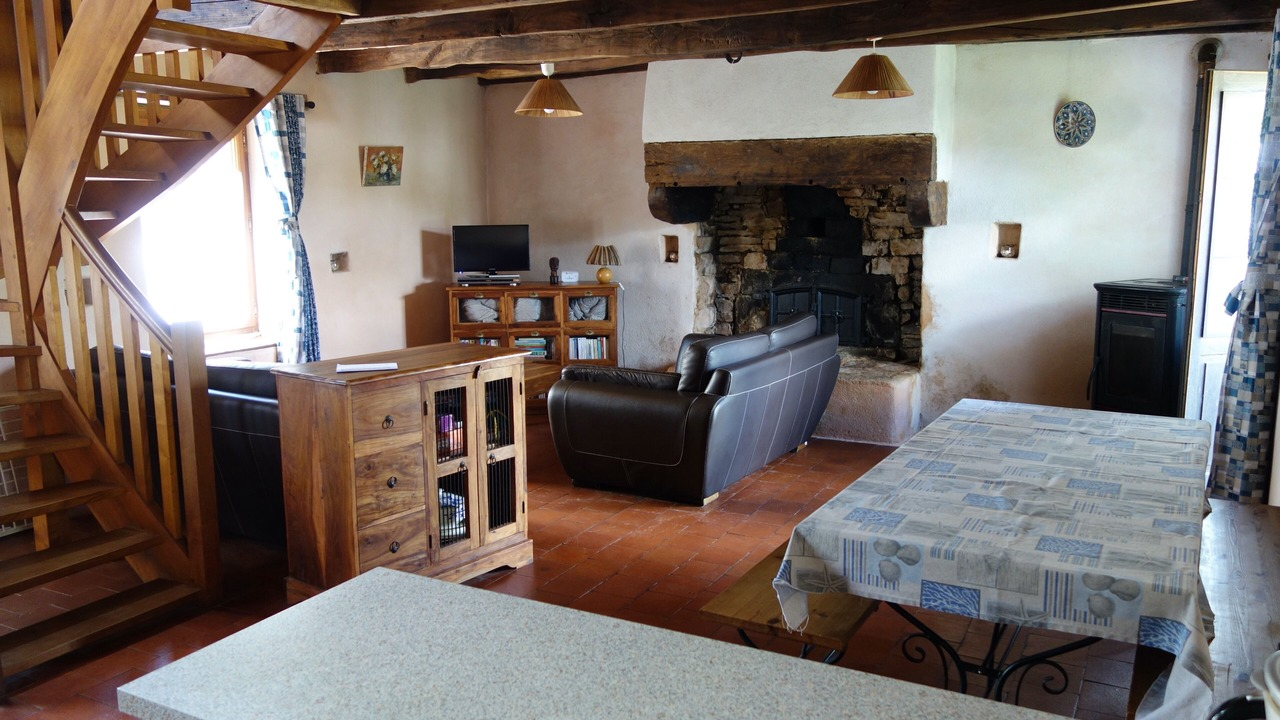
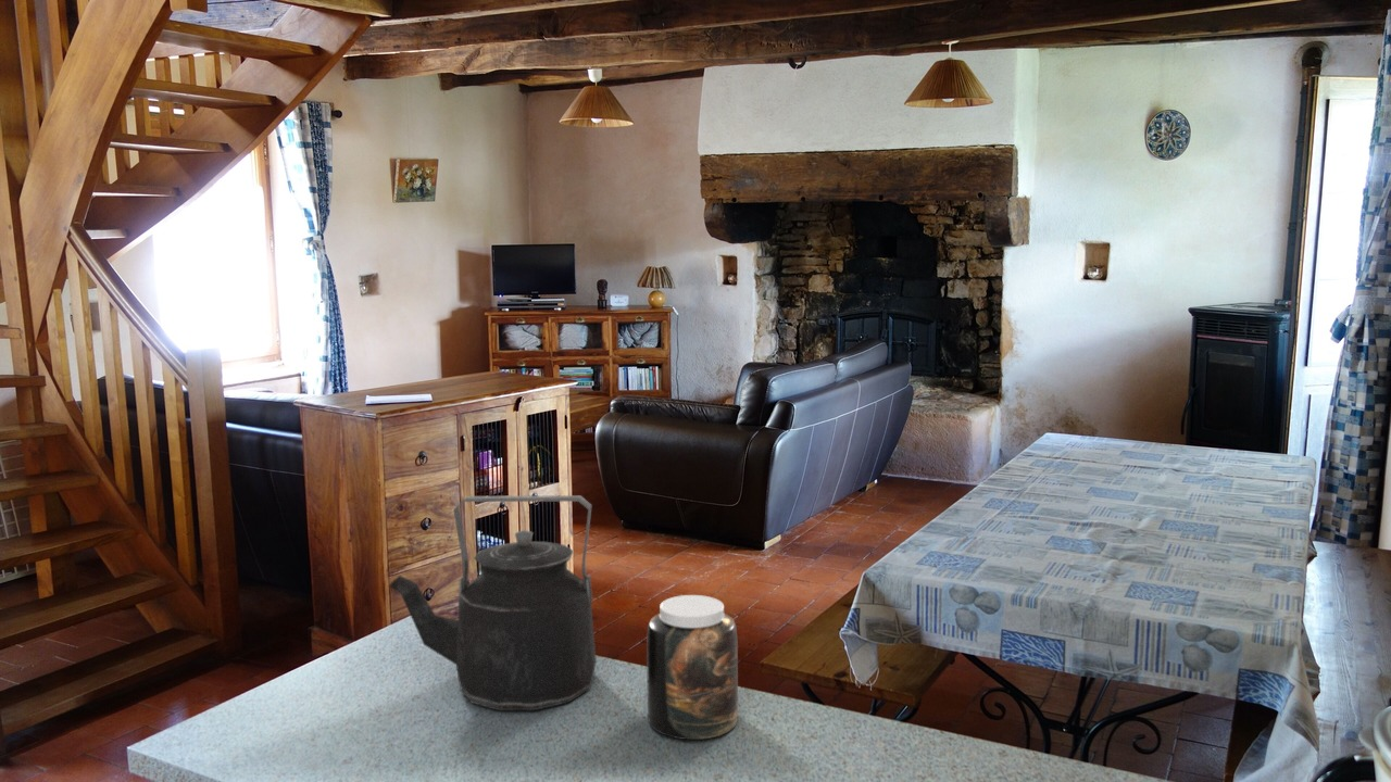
+ kettle [388,494,598,711]
+ jar [646,594,739,741]
